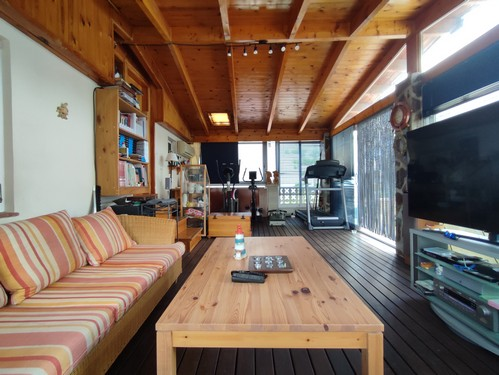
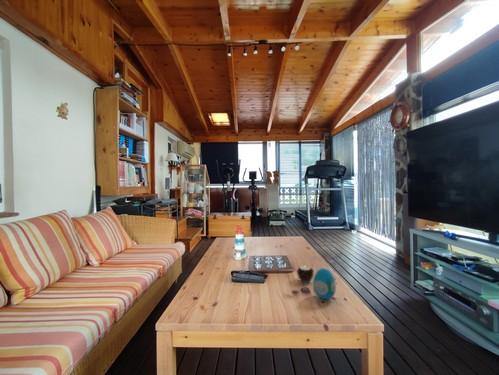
+ decorative egg [312,267,337,300]
+ candle [296,265,315,283]
